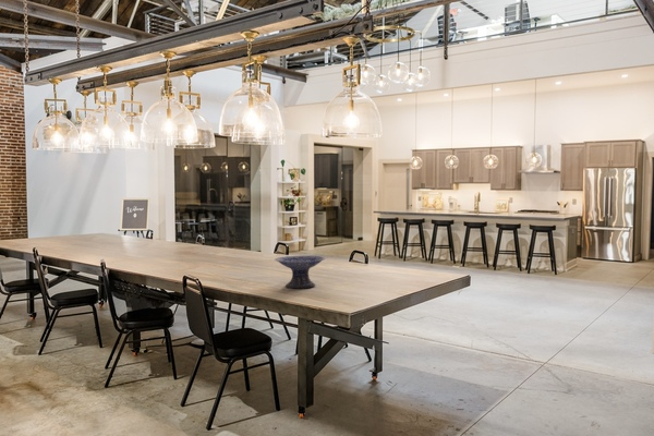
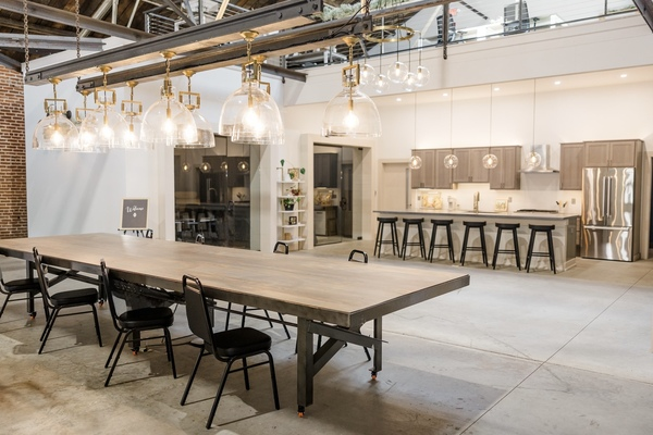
- decorative bowl [274,254,326,289]
